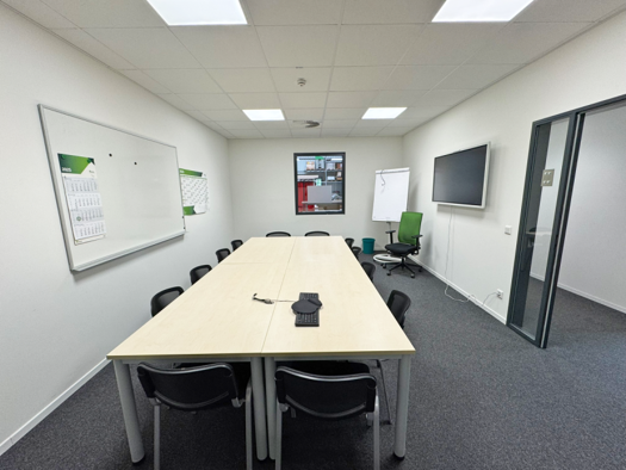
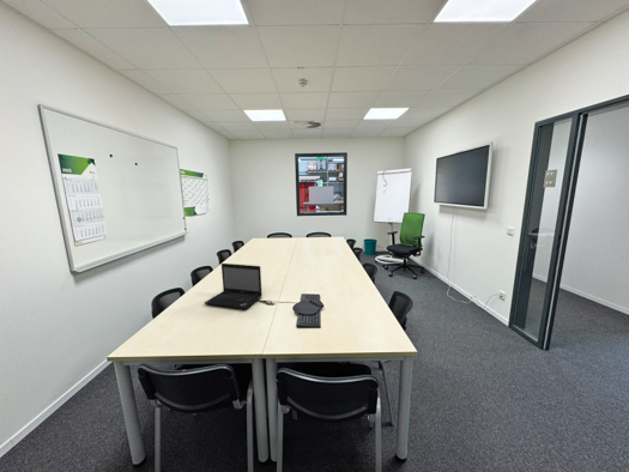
+ laptop [202,262,264,310]
